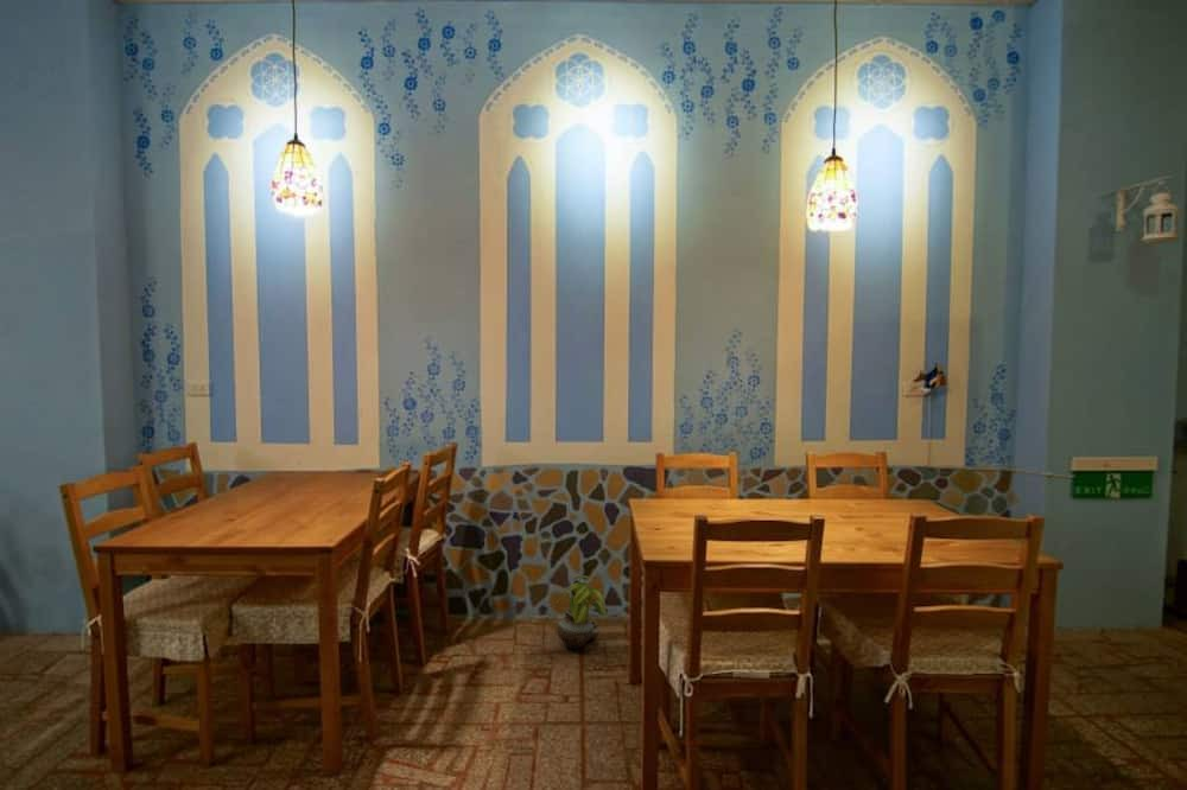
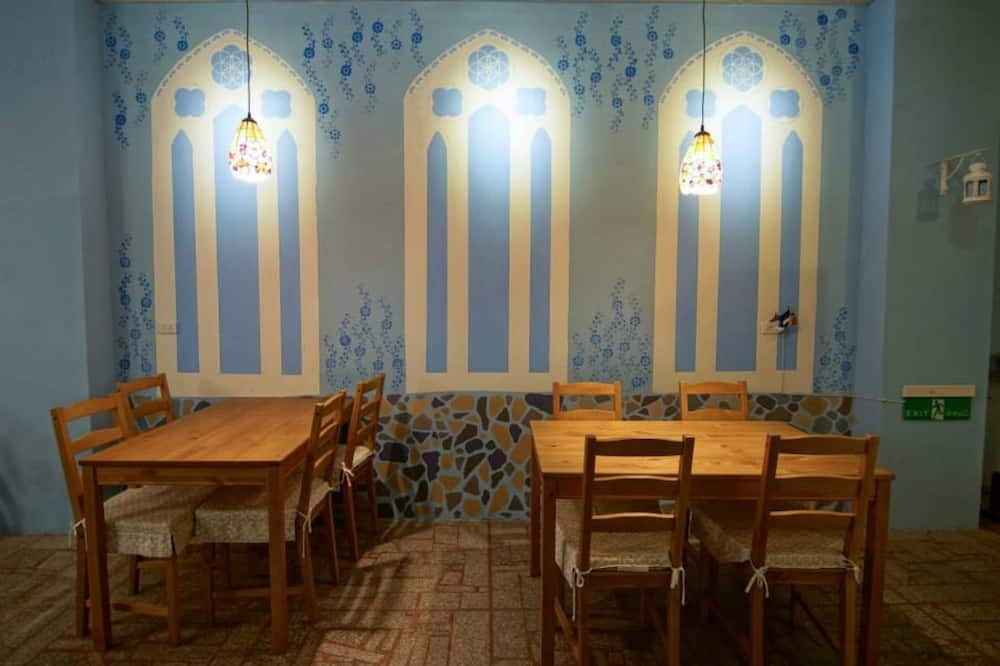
- potted plant [554,575,608,651]
